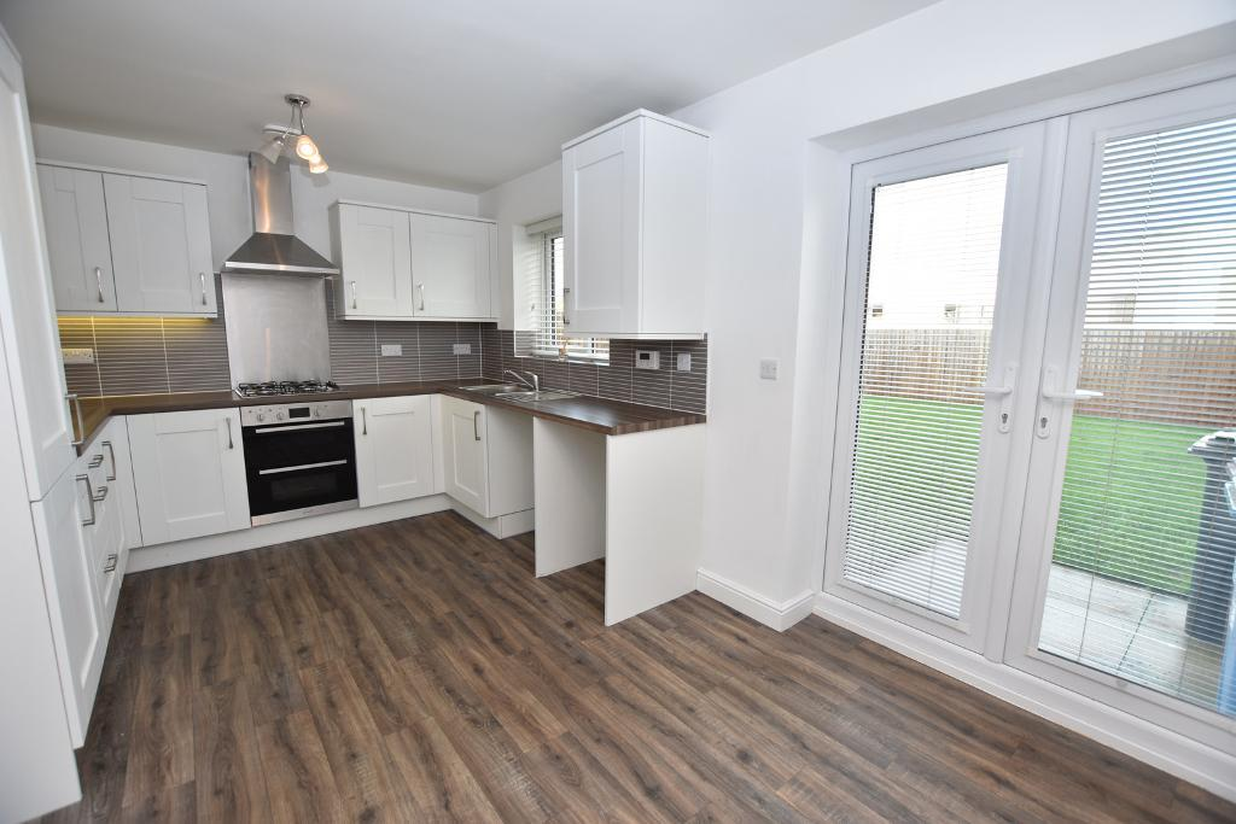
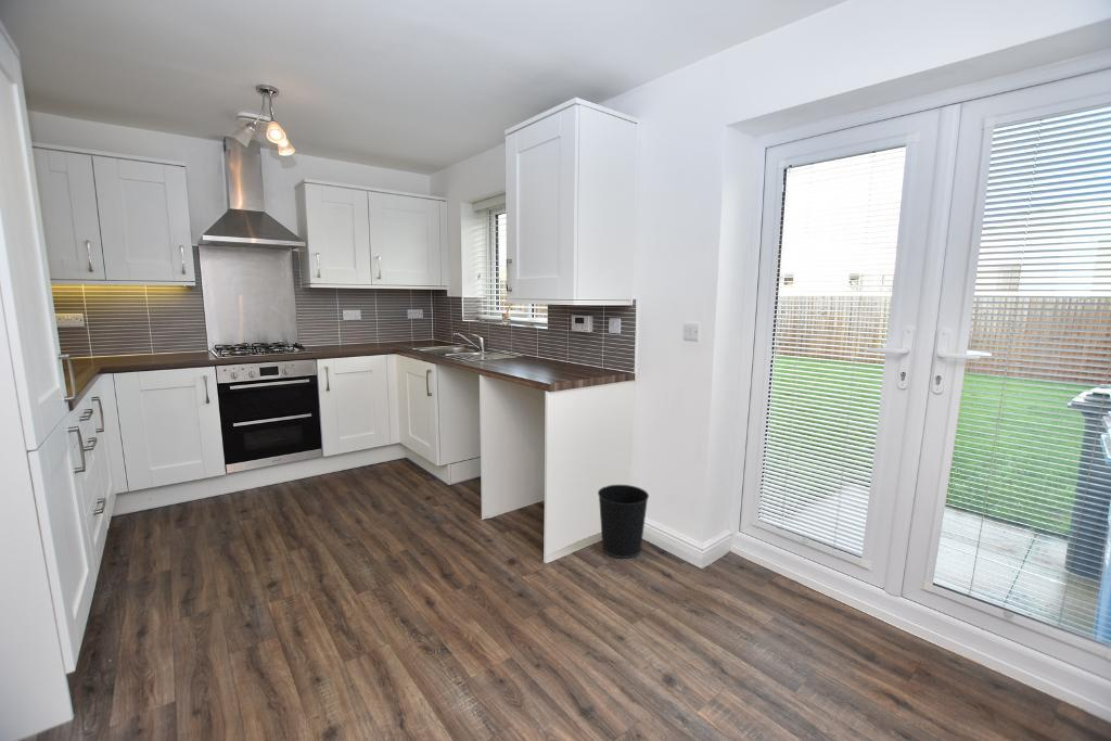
+ wastebasket [597,484,650,560]
